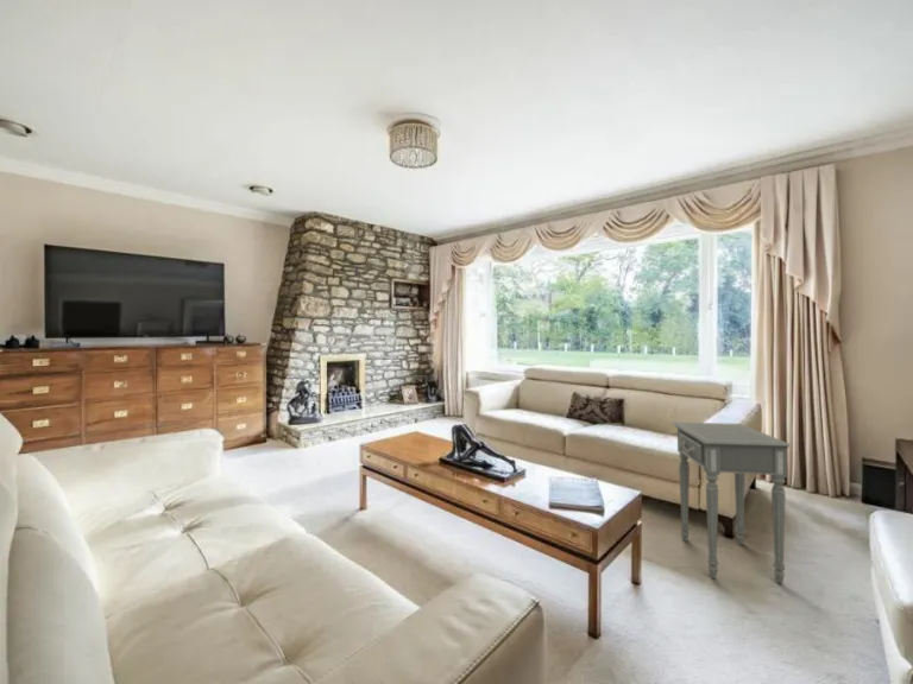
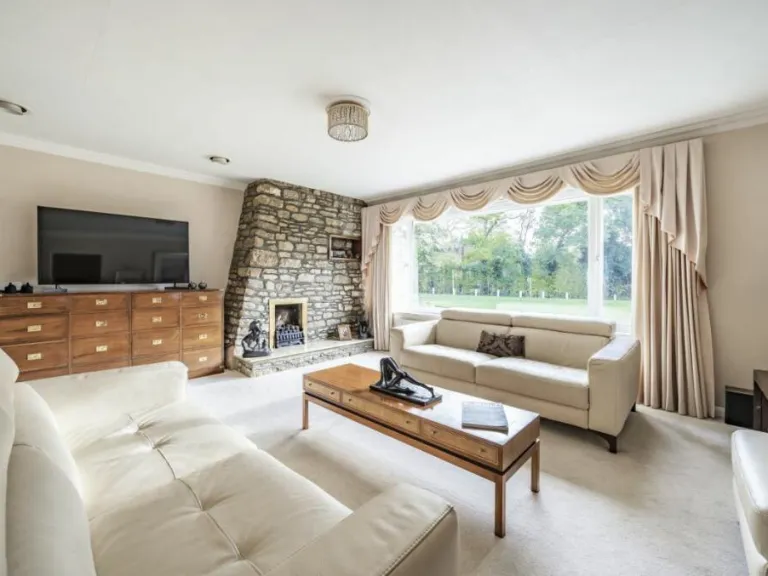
- side table [670,422,792,584]
